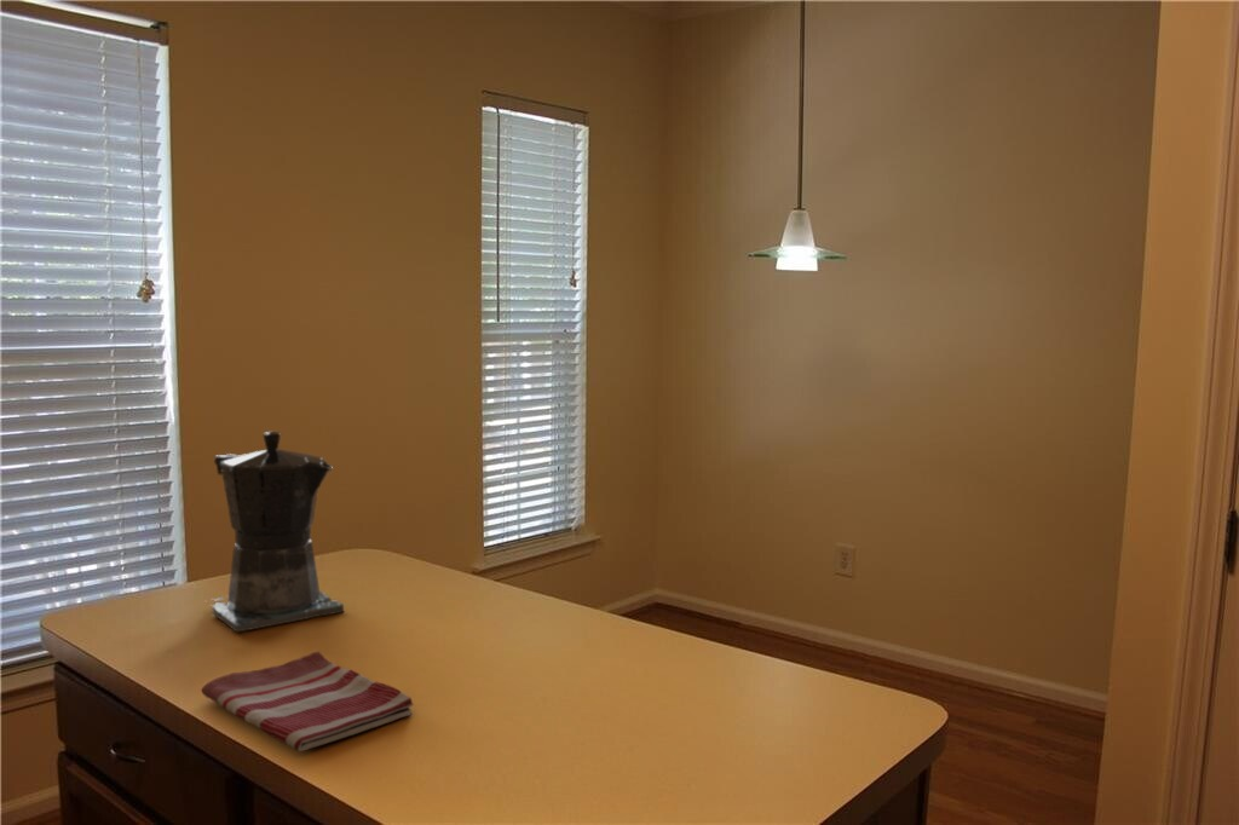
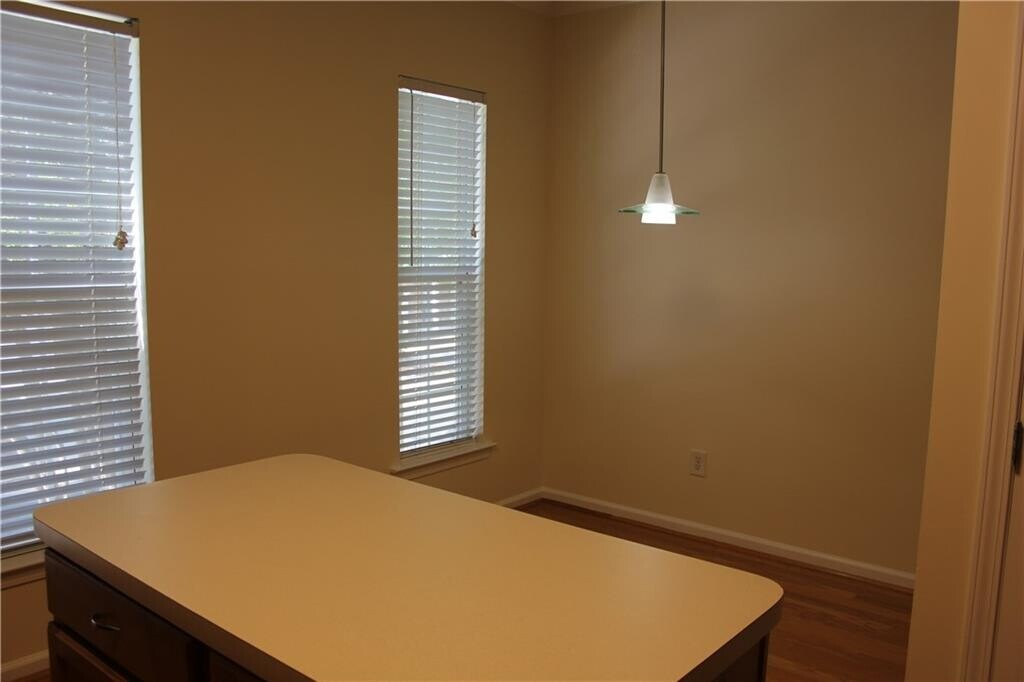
- dish towel [201,651,415,752]
- coffee maker [203,431,345,634]
